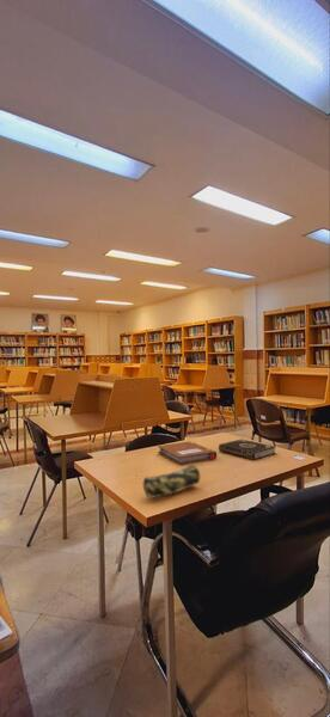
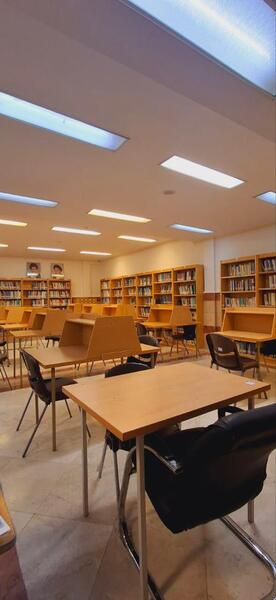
- pencil case [142,464,201,500]
- book [218,439,277,461]
- notebook [157,440,218,466]
